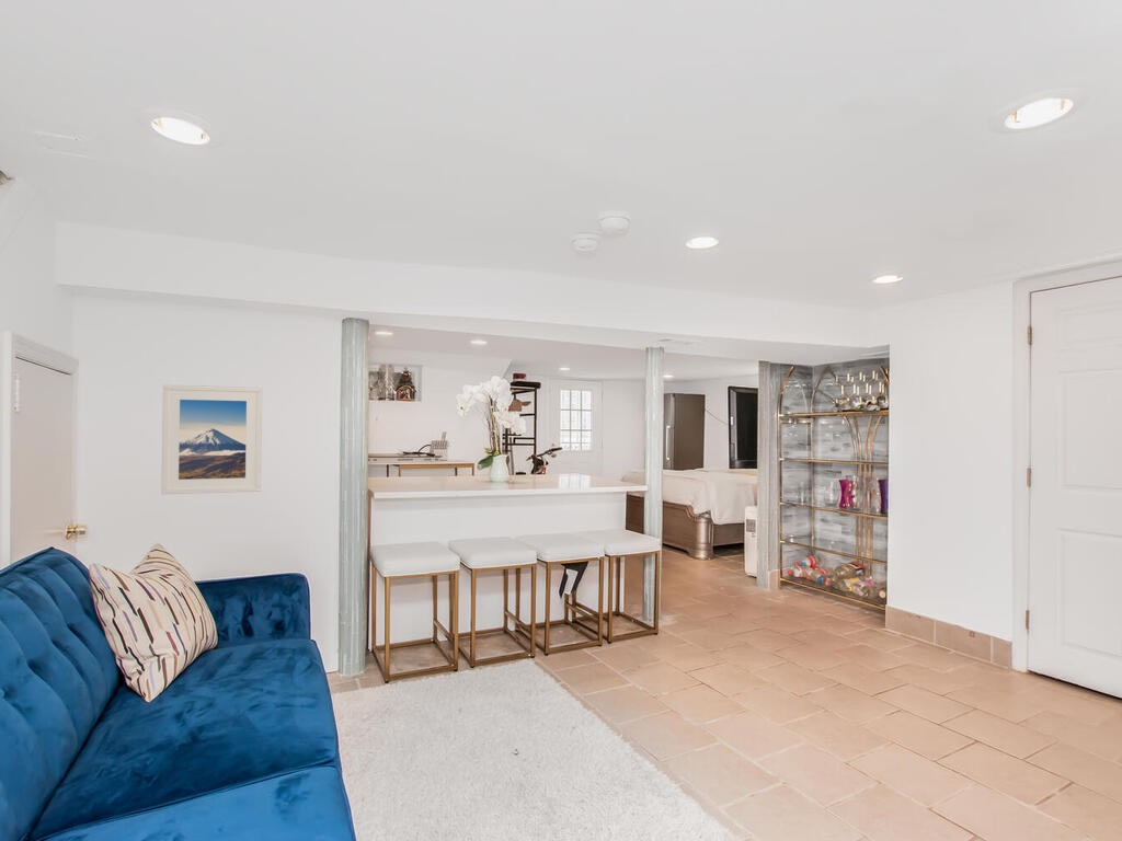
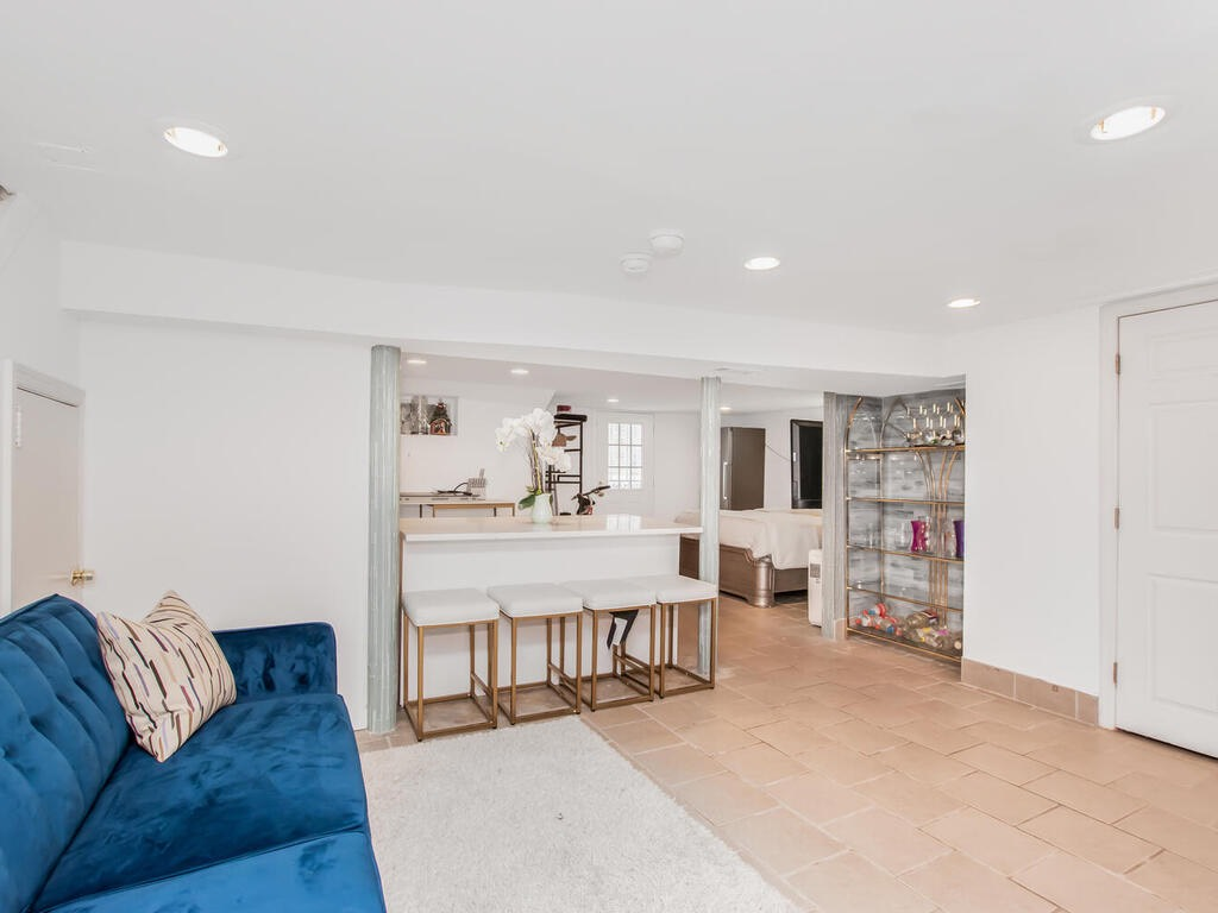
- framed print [160,383,263,495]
